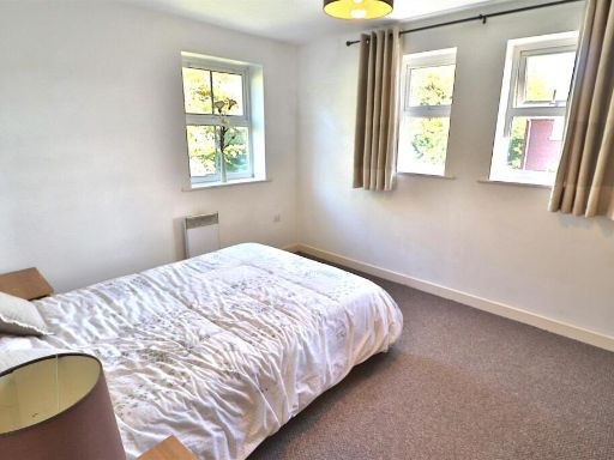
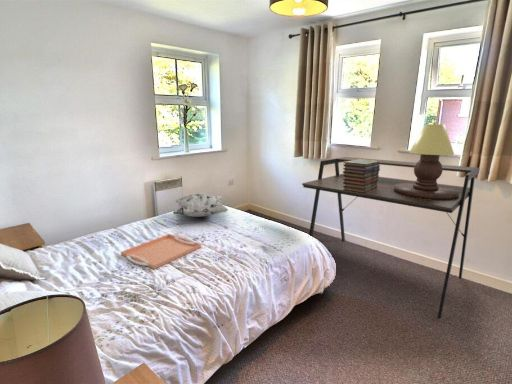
+ serving tray [120,233,203,270]
+ decorative pillow [172,192,229,218]
+ book stack [342,159,381,194]
+ desk [301,156,481,320]
+ table lamp [394,123,459,200]
